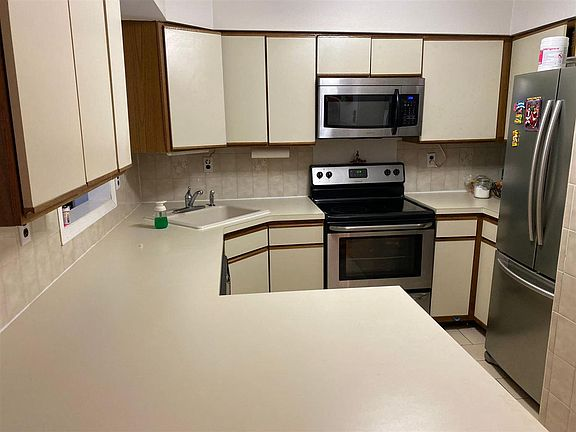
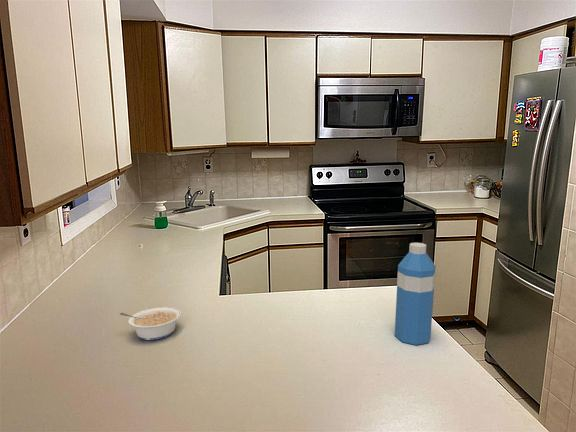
+ water bottle [394,242,436,346]
+ legume [119,306,182,341]
